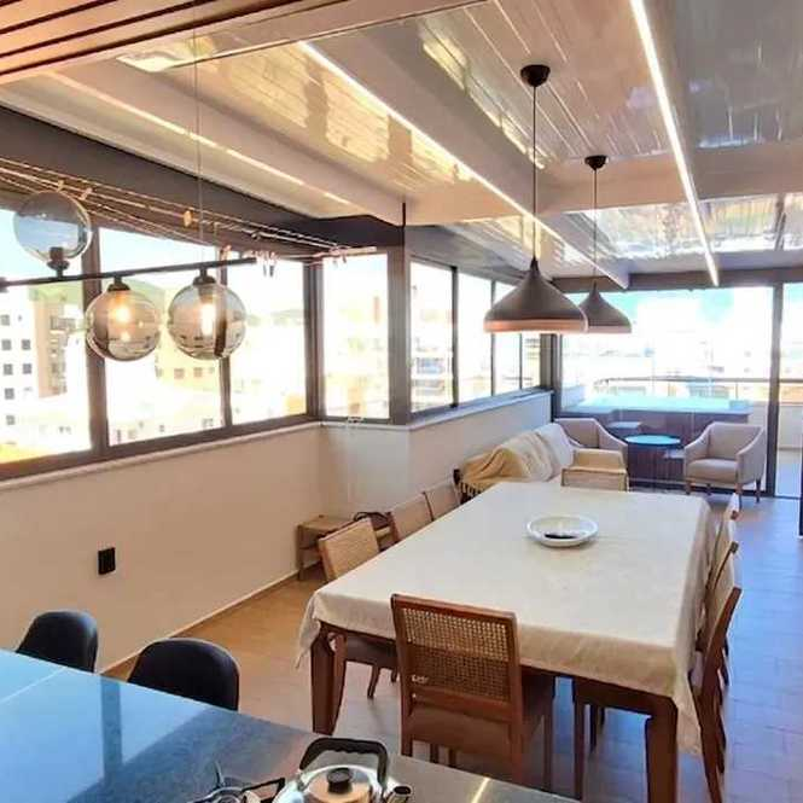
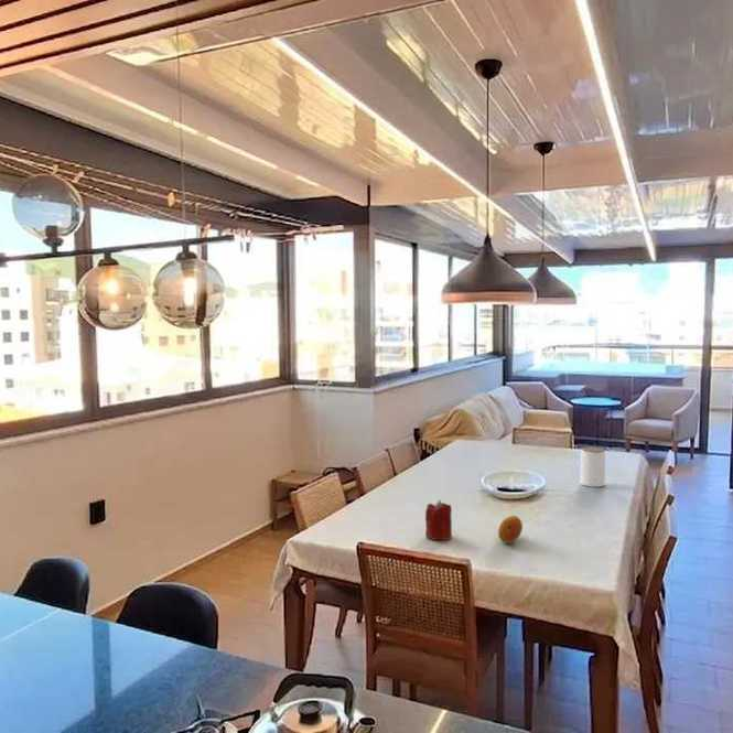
+ jar [580,446,606,488]
+ candle [424,499,453,541]
+ fruit [497,515,524,545]
